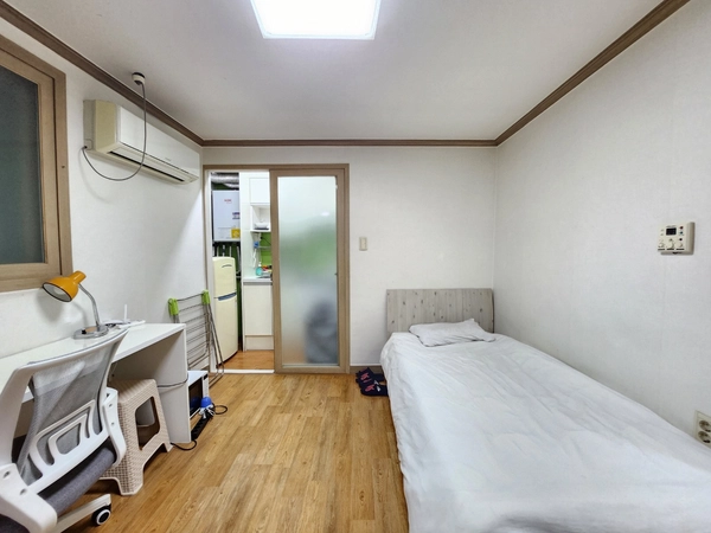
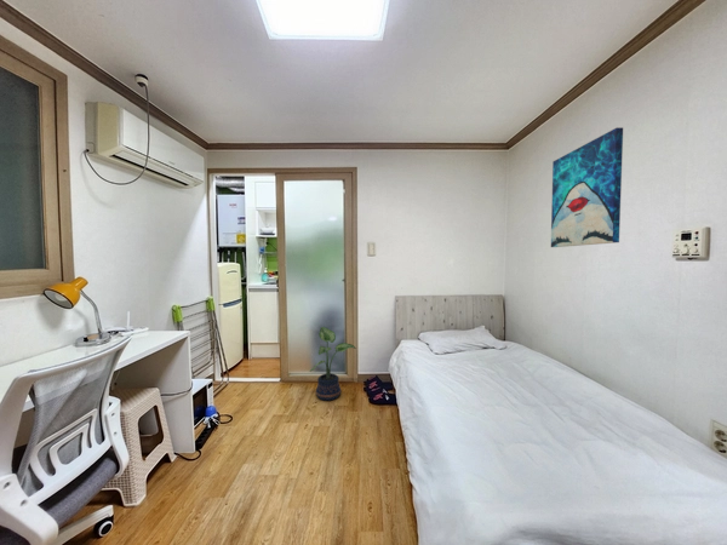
+ potted plant [309,326,357,402]
+ wall art [550,126,624,248]
